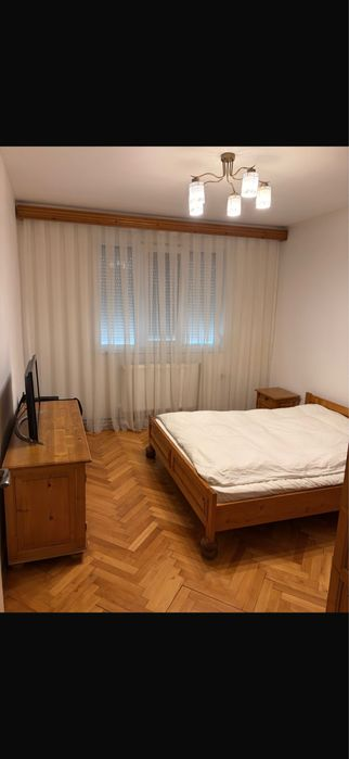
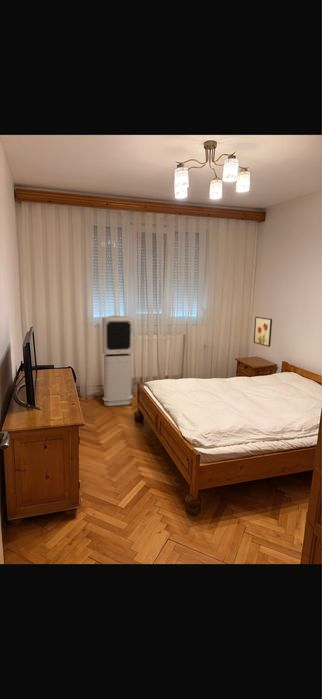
+ air purifier [101,314,134,407]
+ wall art [253,316,273,348]
